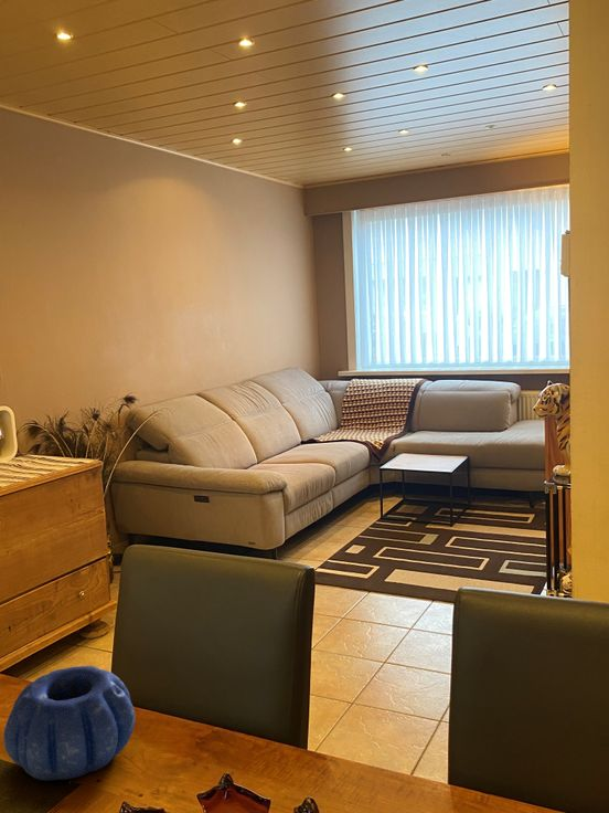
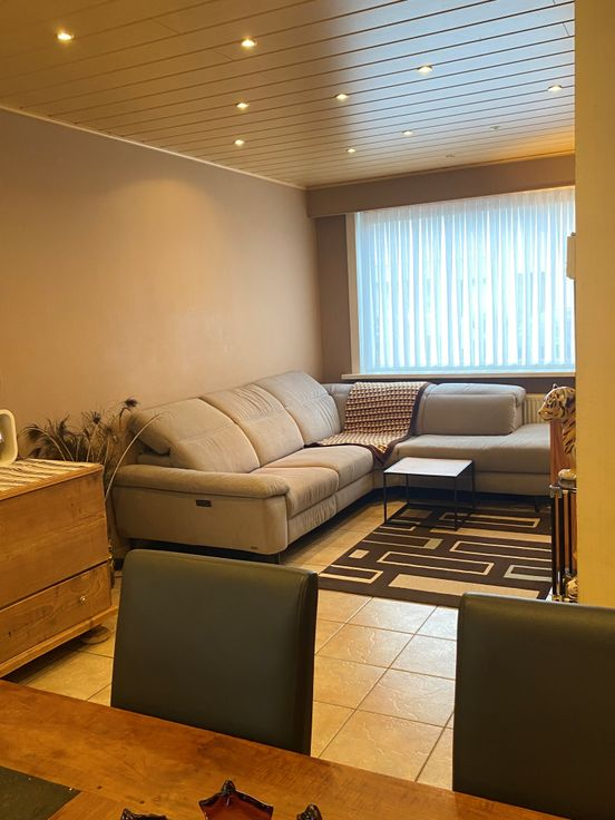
- decorative bowl [2,665,137,782]
